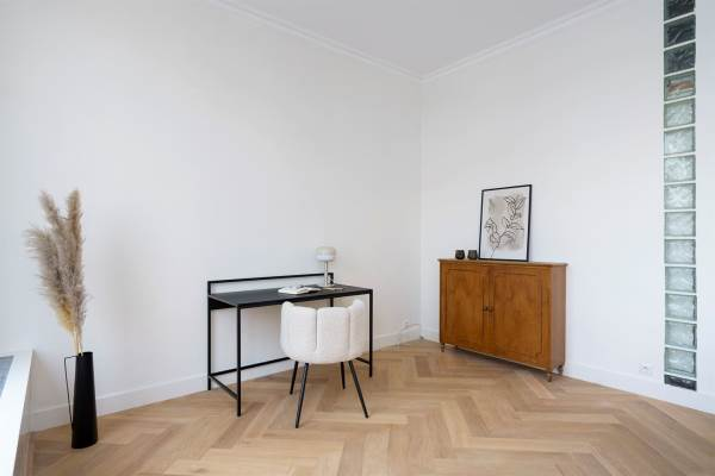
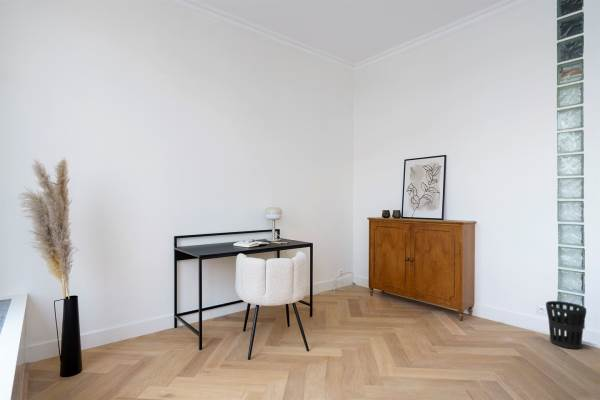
+ wastebasket [545,300,587,350]
